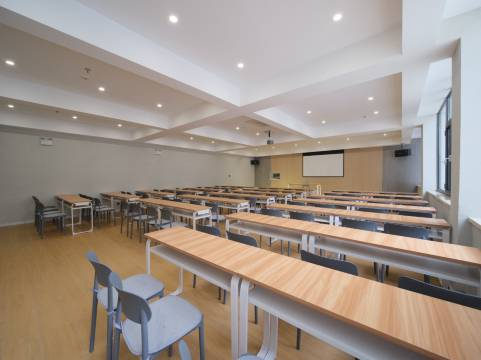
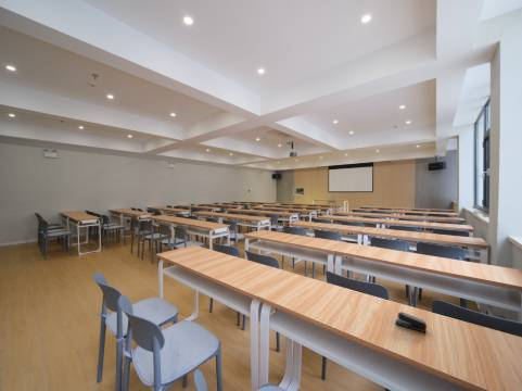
+ stapler [395,311,428,335]
